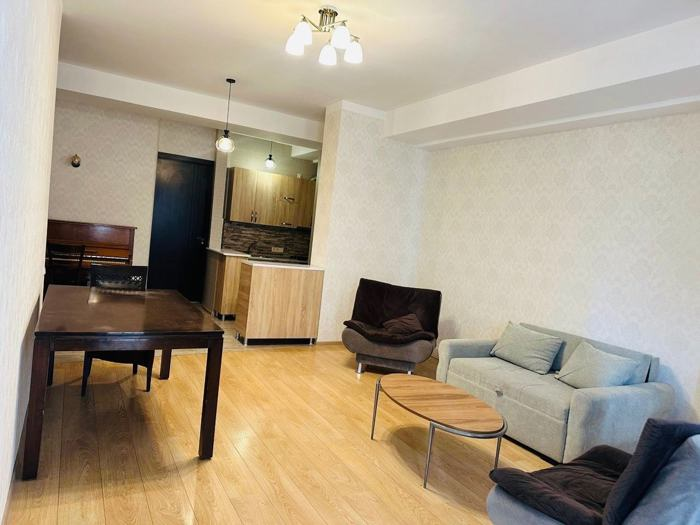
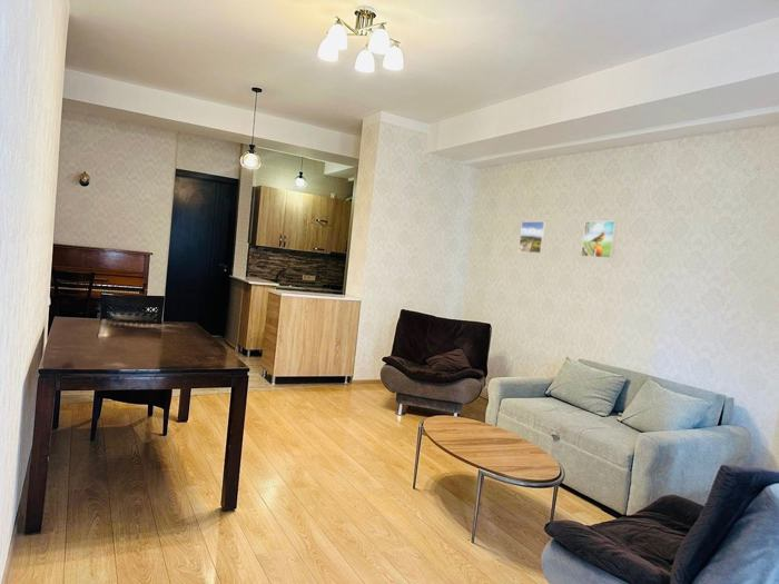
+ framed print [580,220,619,259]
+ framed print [517,220,548,255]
